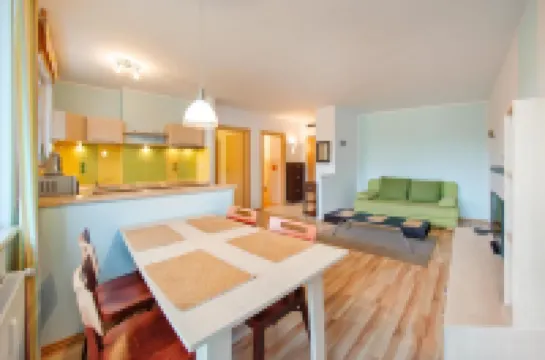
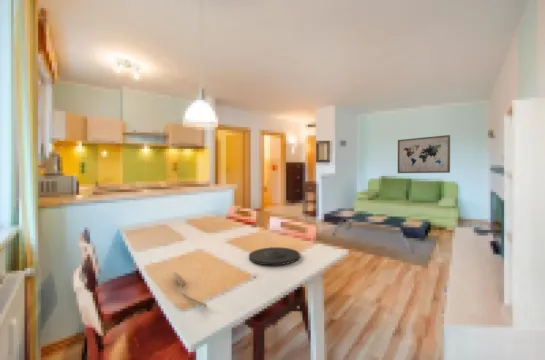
+ plate [248,246,301,266]
+ wall art [397,134,451,174]
+ spoon [169,270,208,308]
